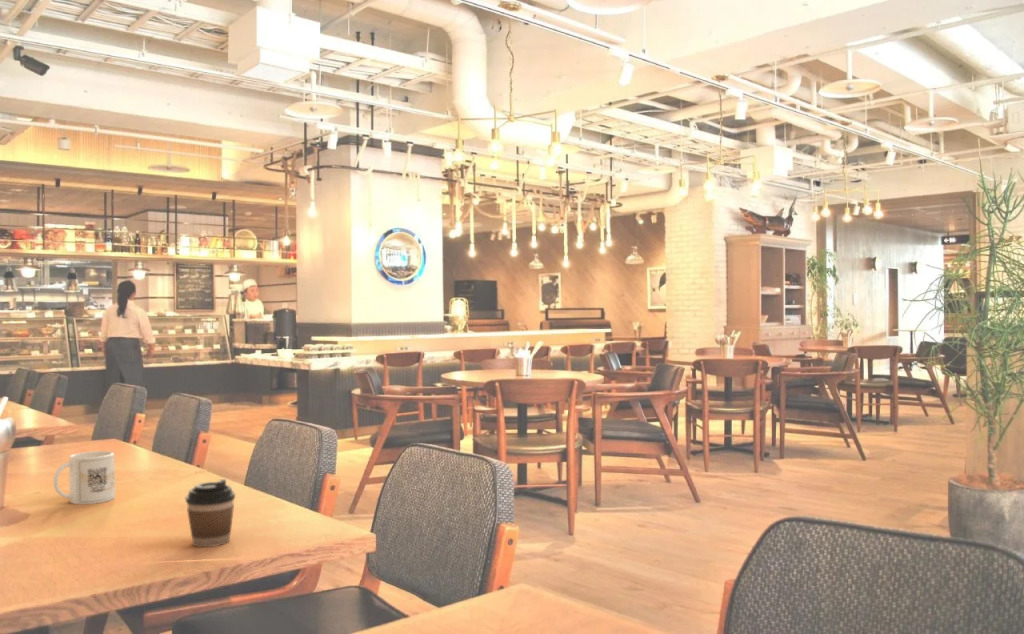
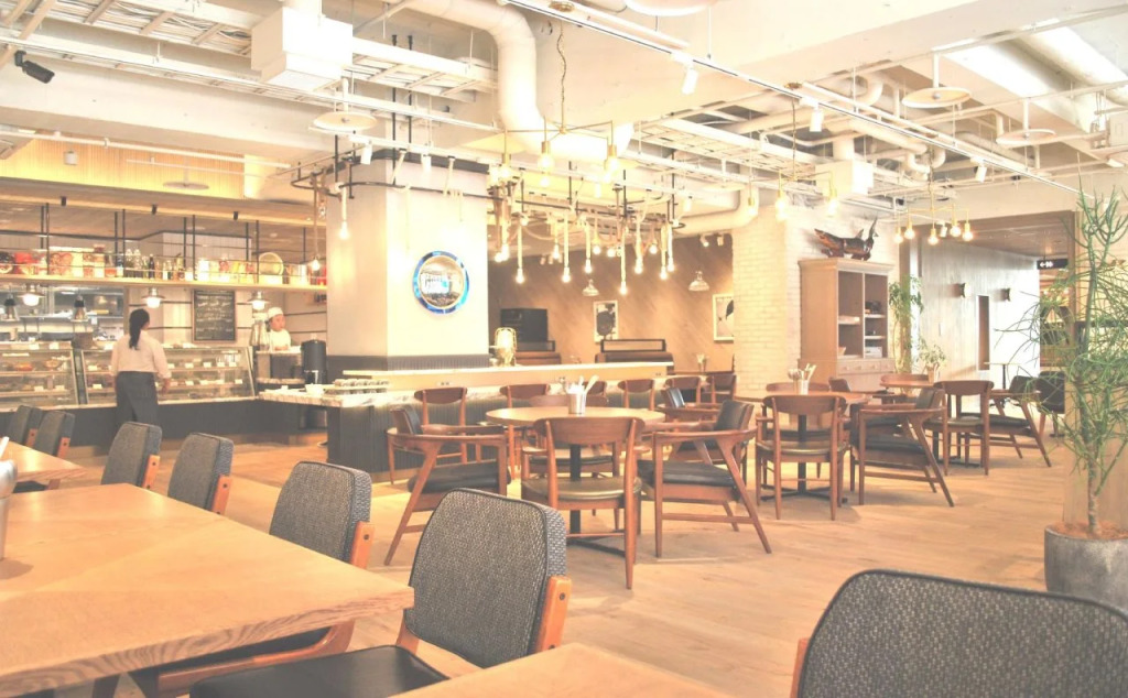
- coffee cup [185,478,236,548]
- mug [52,450,116,505]
